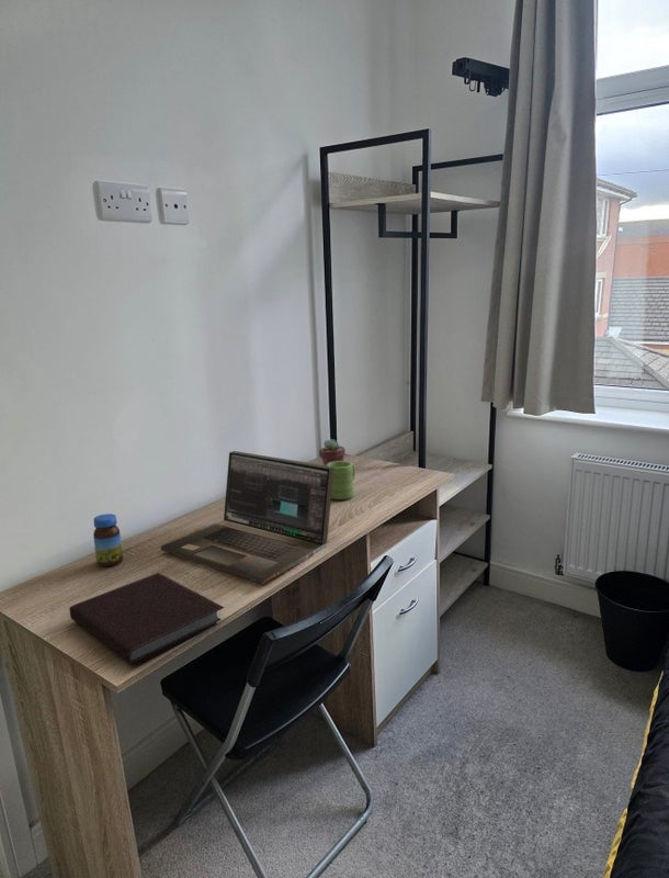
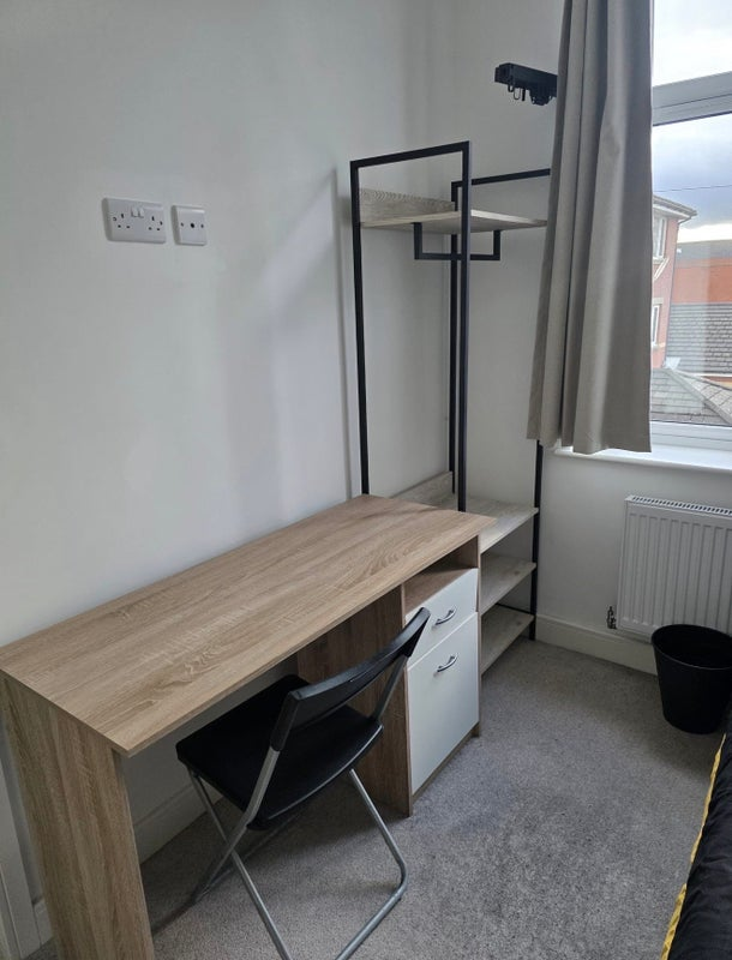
- potted succulent [318,438,347,465]
- jar [92,513,124,567]
- laptop [160,450,334,585]
- mug [327,460,356,500]
- notebook [68,572,225,666]
